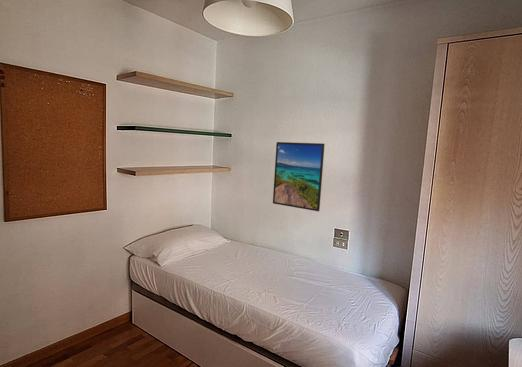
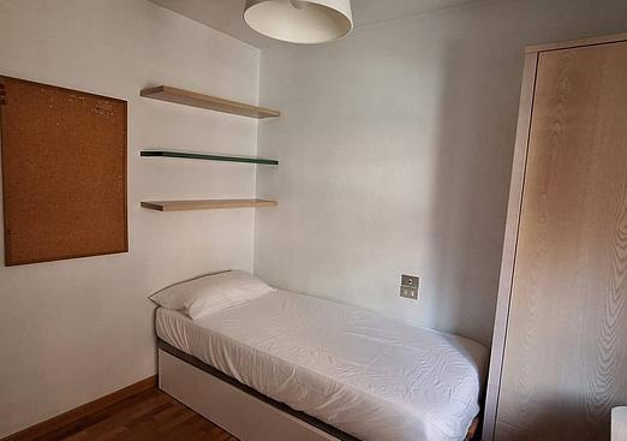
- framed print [272,141,325,212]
